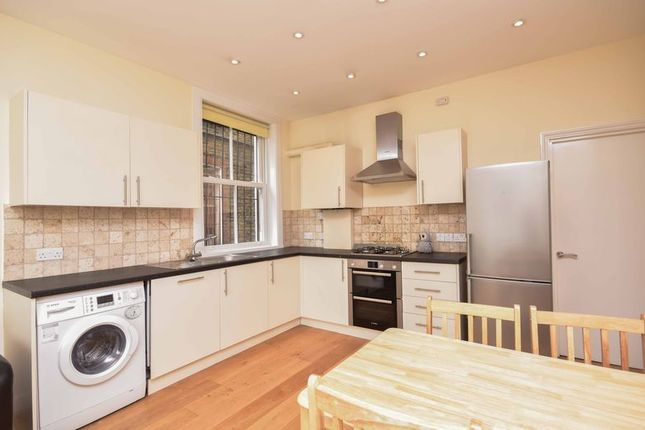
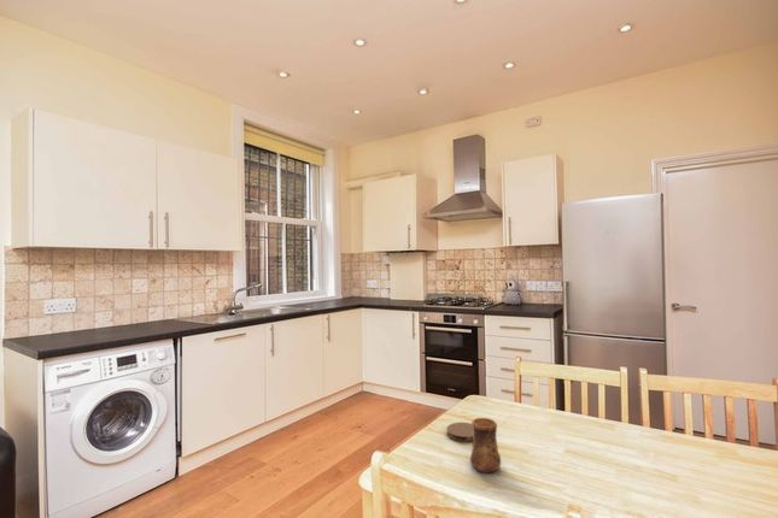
+ coaster [445,422,473,443]
+ cup [469,417,502,475]
